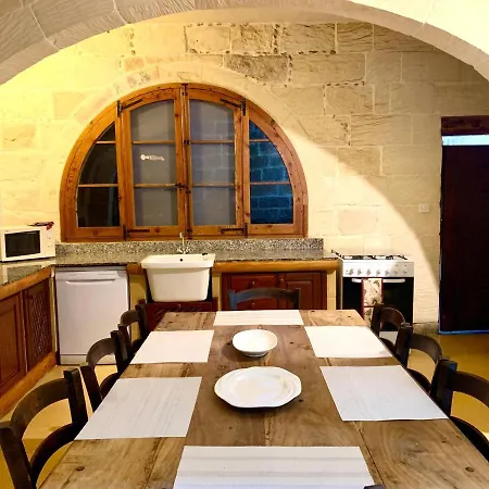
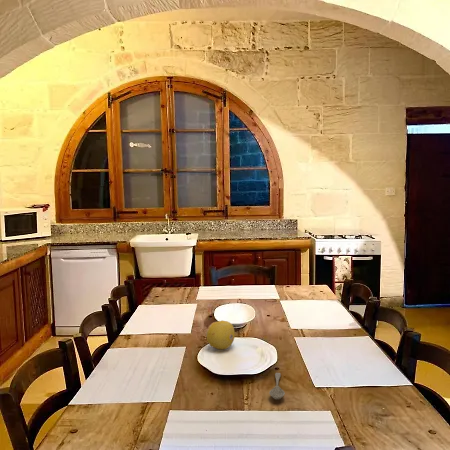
+ soupspoon [268,372,286,400]
+ fruit [205,319,236,351]
